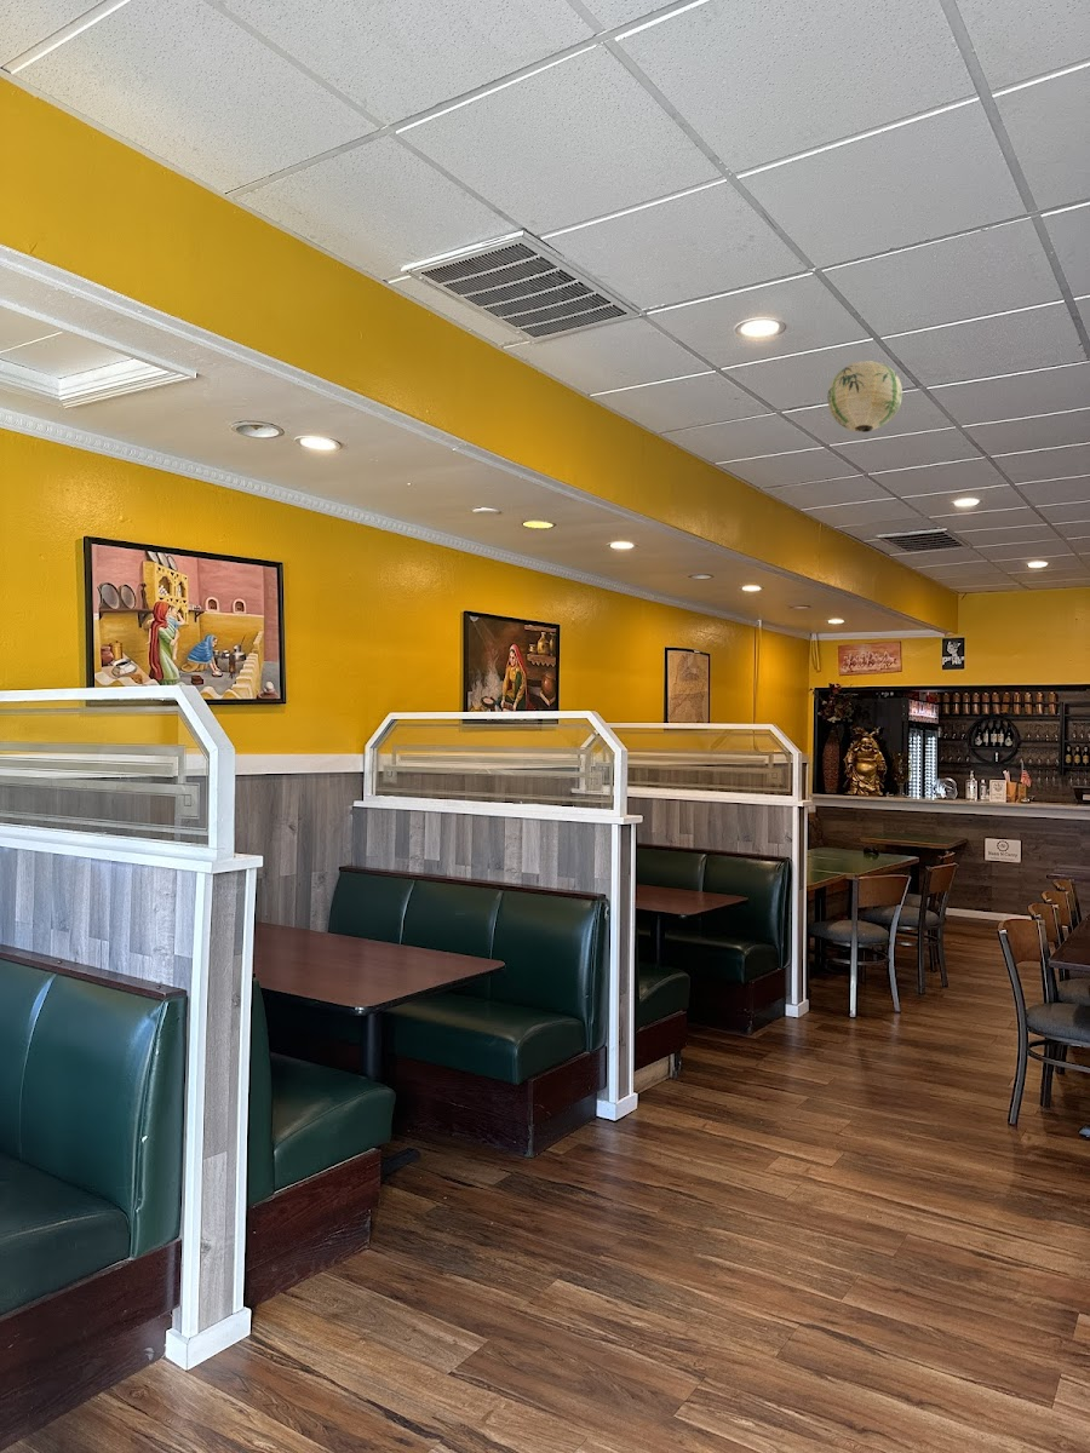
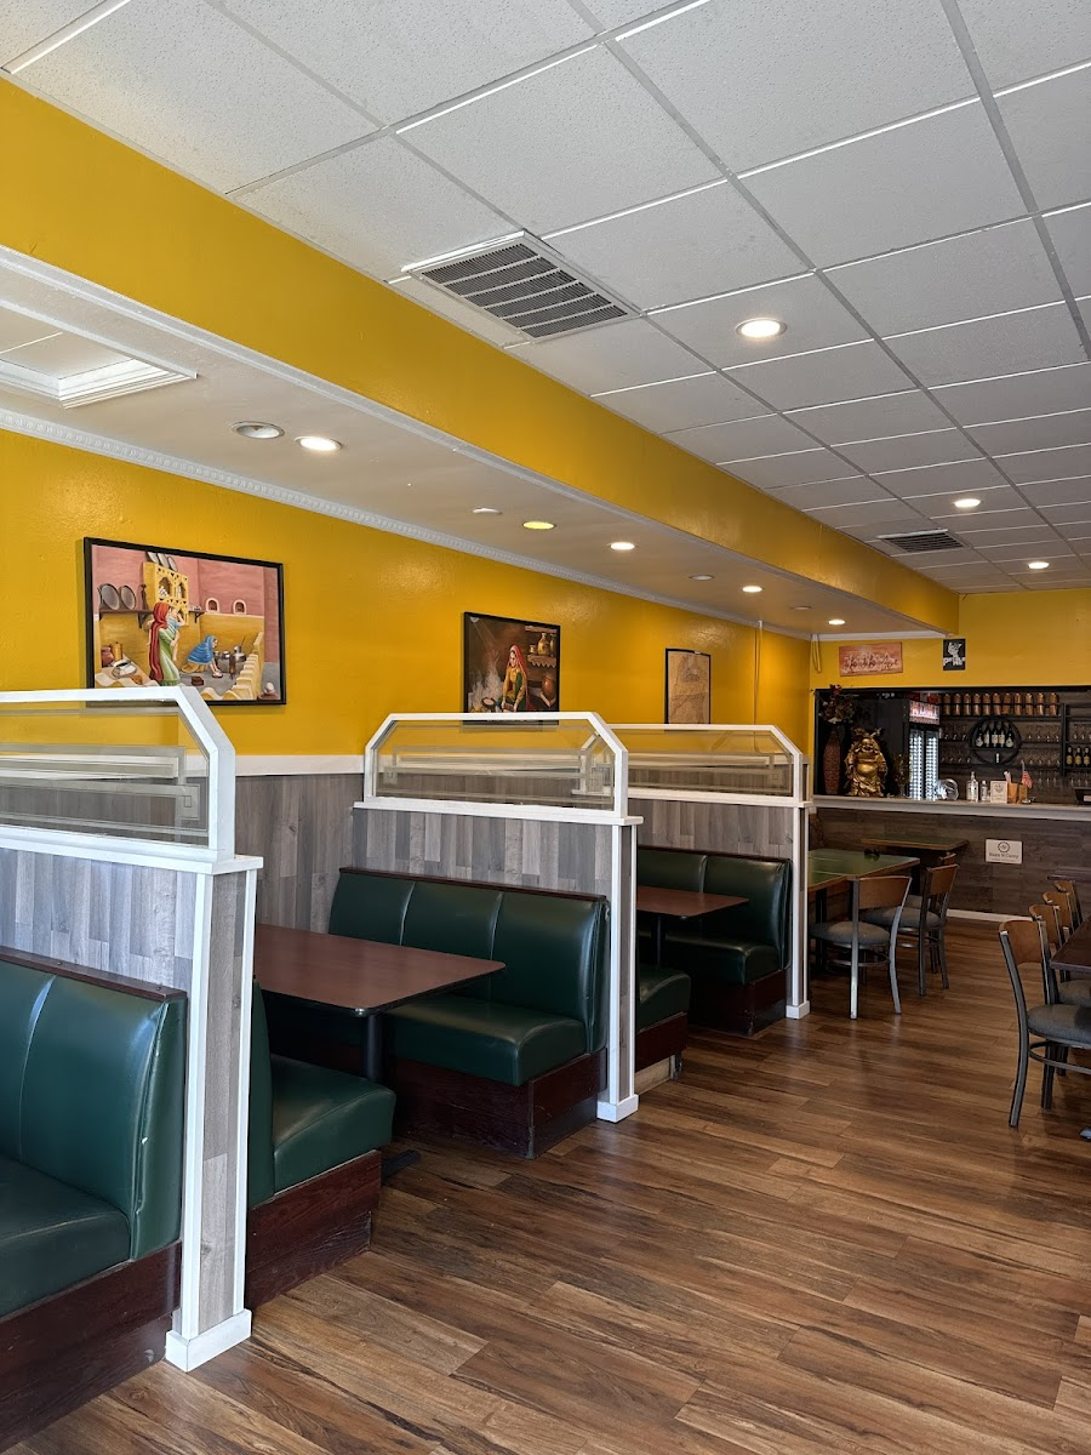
- paper lantern [826,360,903,433]
